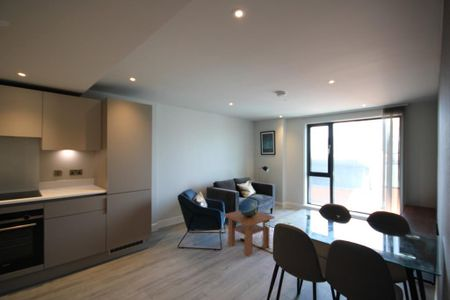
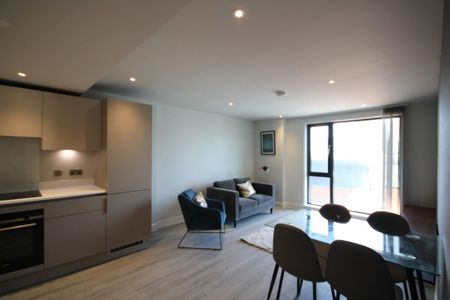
- coffee table [222,210,276,258]
- decorative globe [239,197,259,218]
